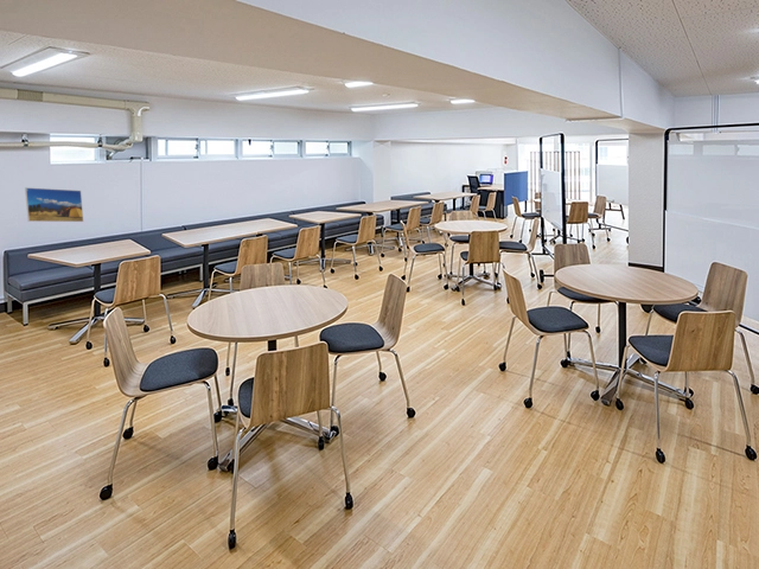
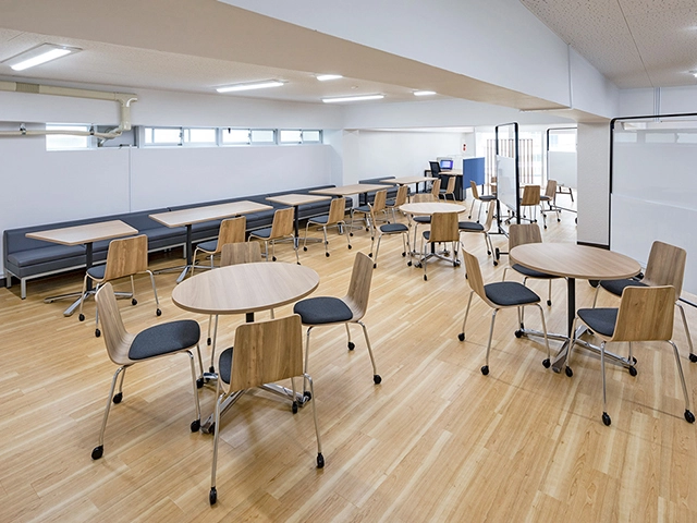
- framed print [24,186,84,223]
